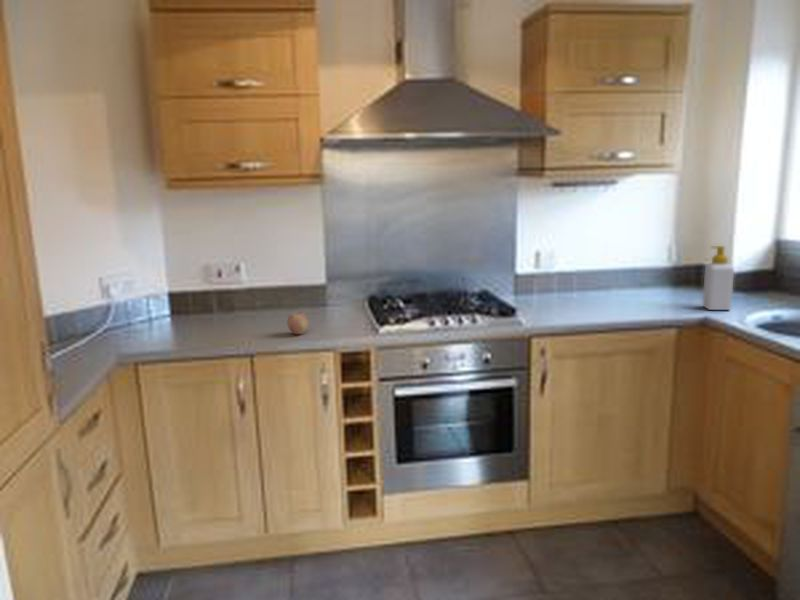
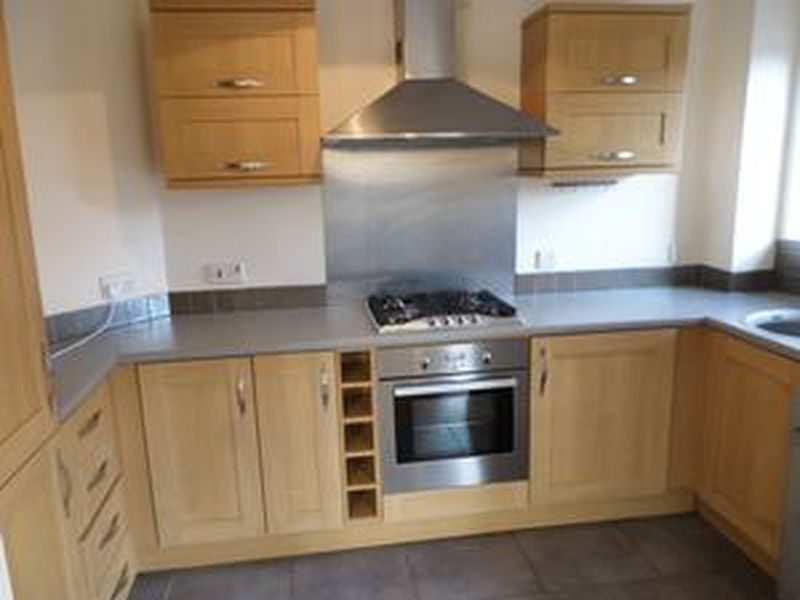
- soap bottle [702,245,735,311]
- fruit [286,311,310,335]
